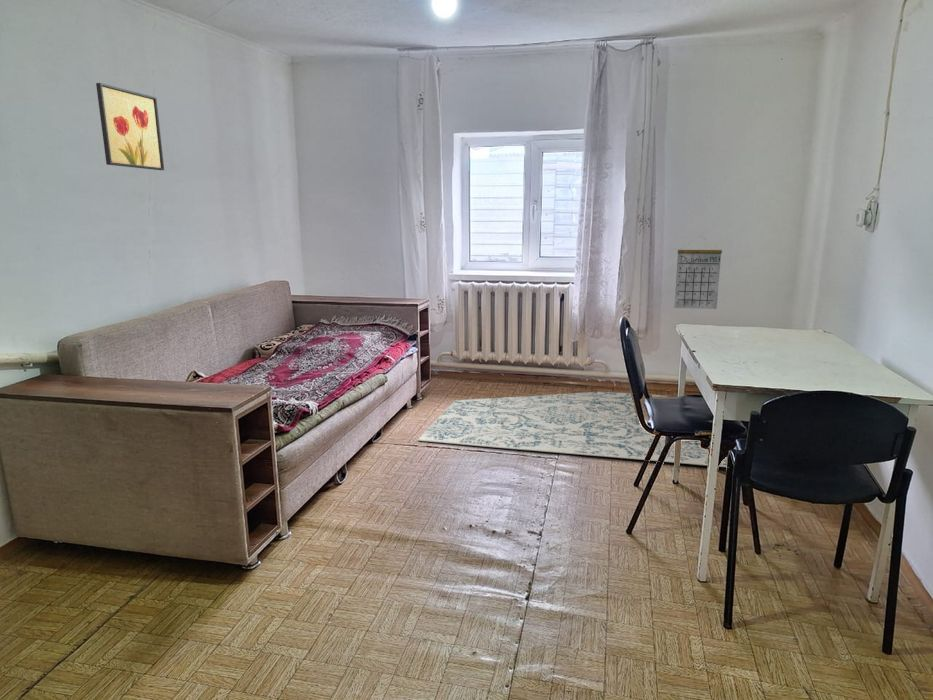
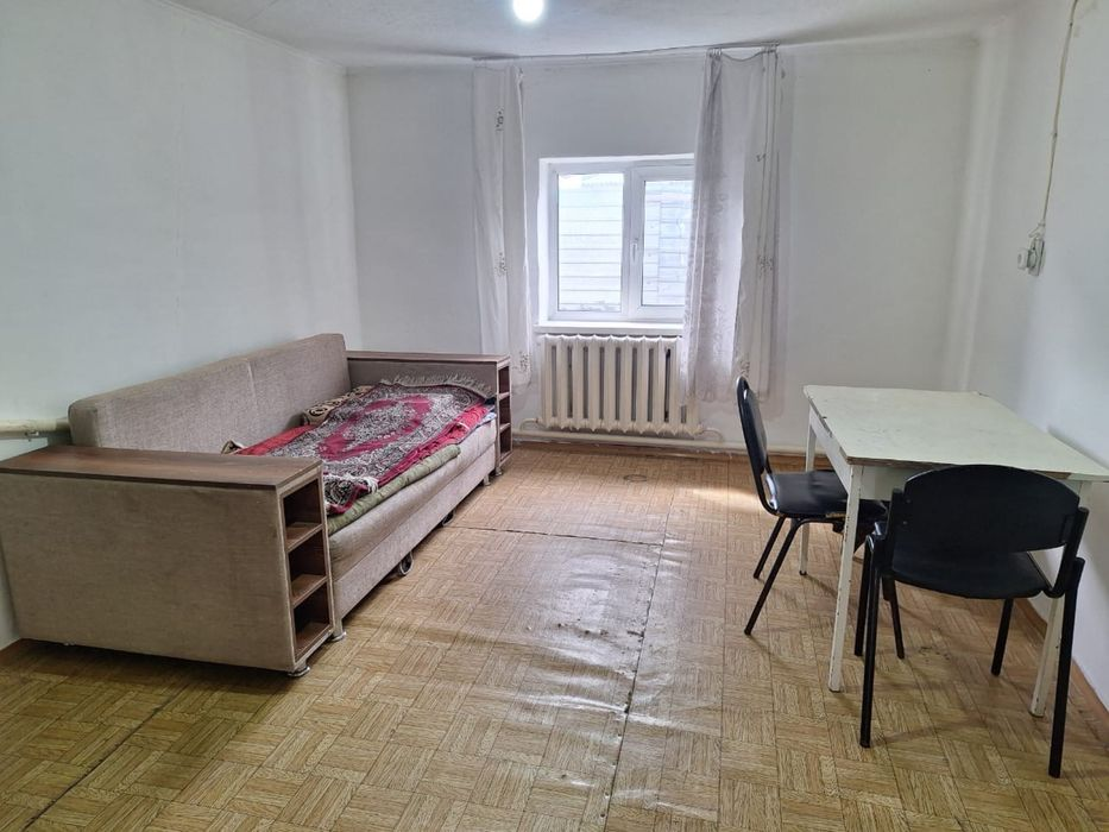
- wall art [95,82,165,171]
- rug [417,391,728,468]
- calendar [673,235,723,310]
